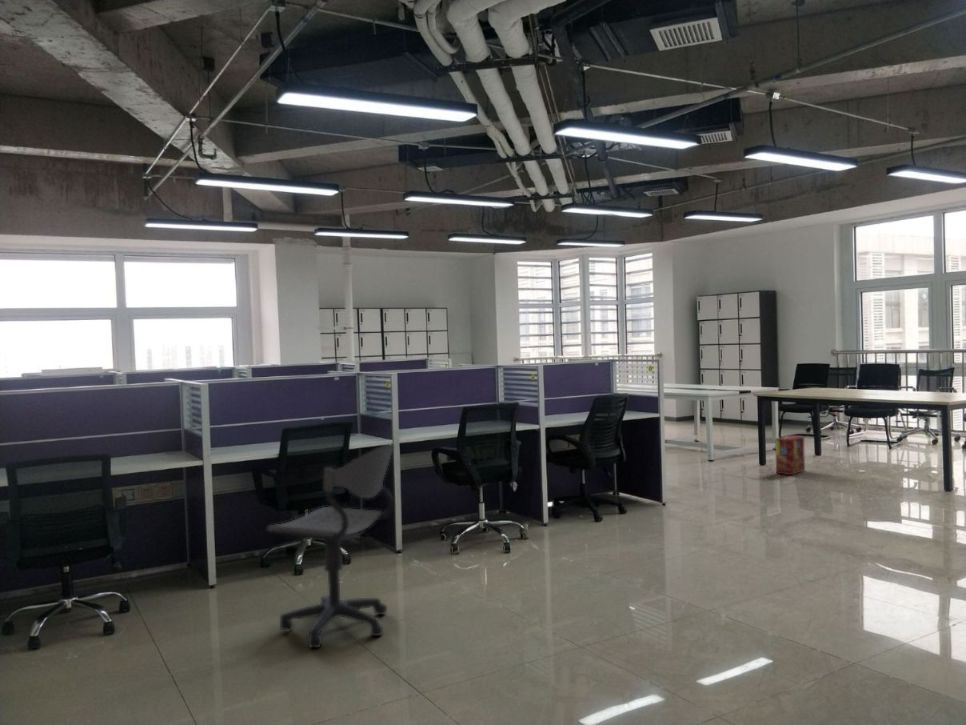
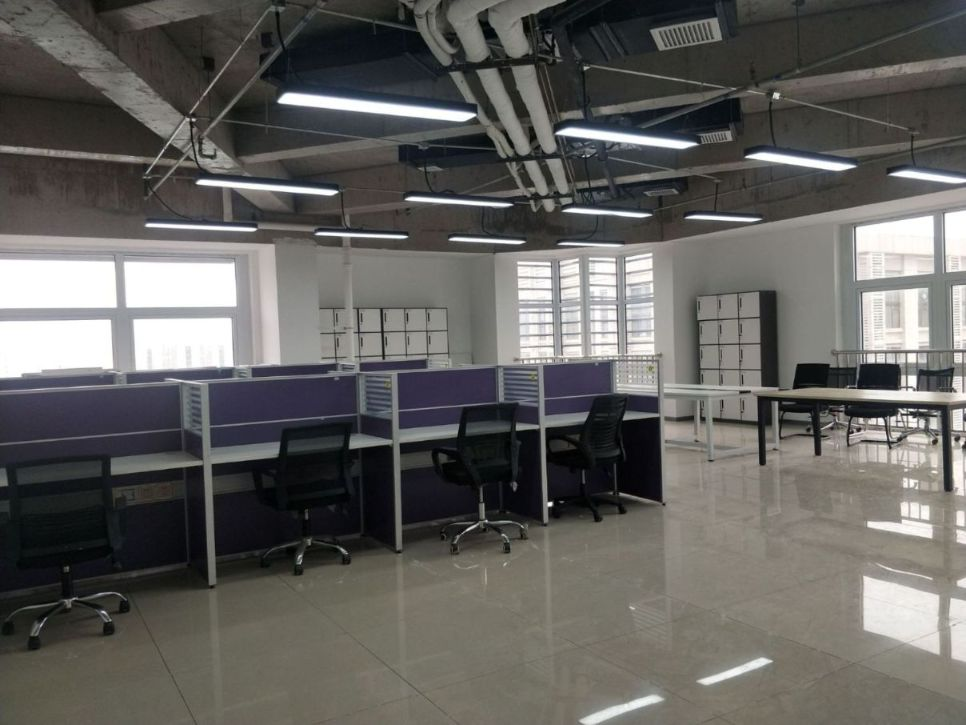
- product box [774,435,806,476]
- office chair [266,444,395,649]
